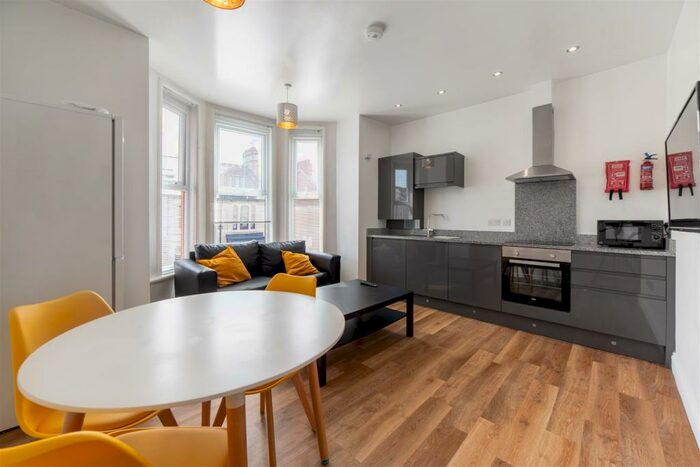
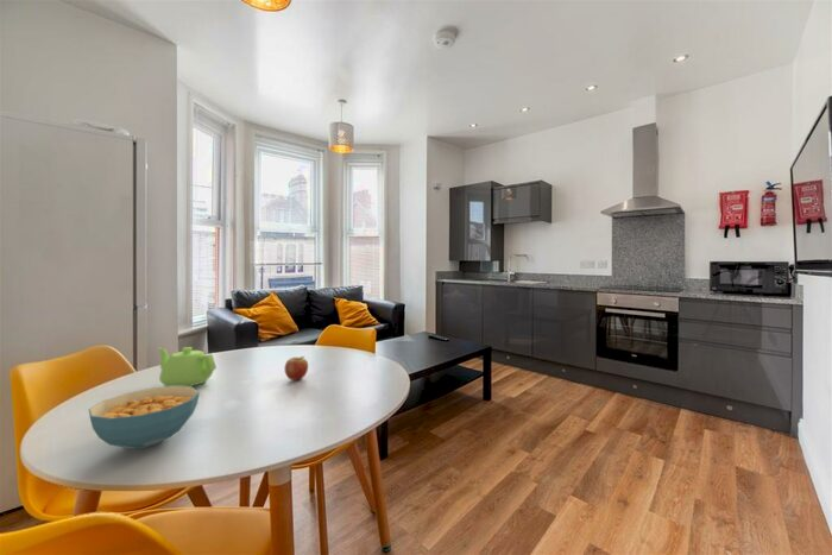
+ cereal bowl [88,386,201,450]
+ fruit [283,355,309,381]
+ teapot [157,346,218,387]
